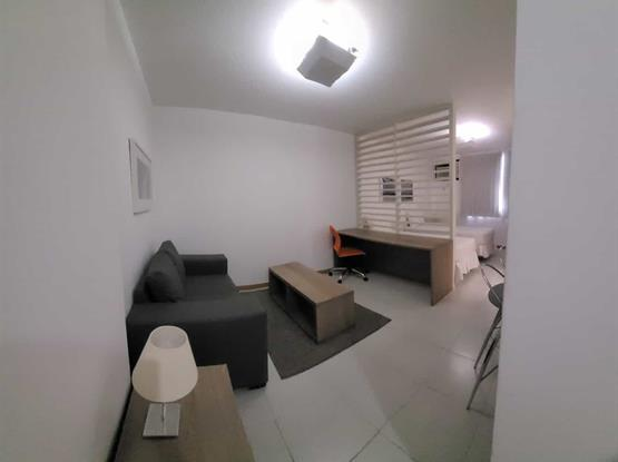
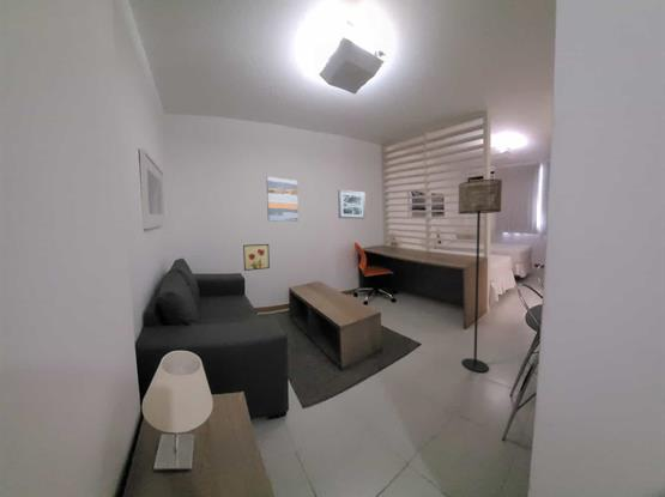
+ wall art [266,176,300,223]
+ wall art [242,243,271,272]
+ floor lamp [458,178,503,372]
+ wall art [337,188,367,220]
